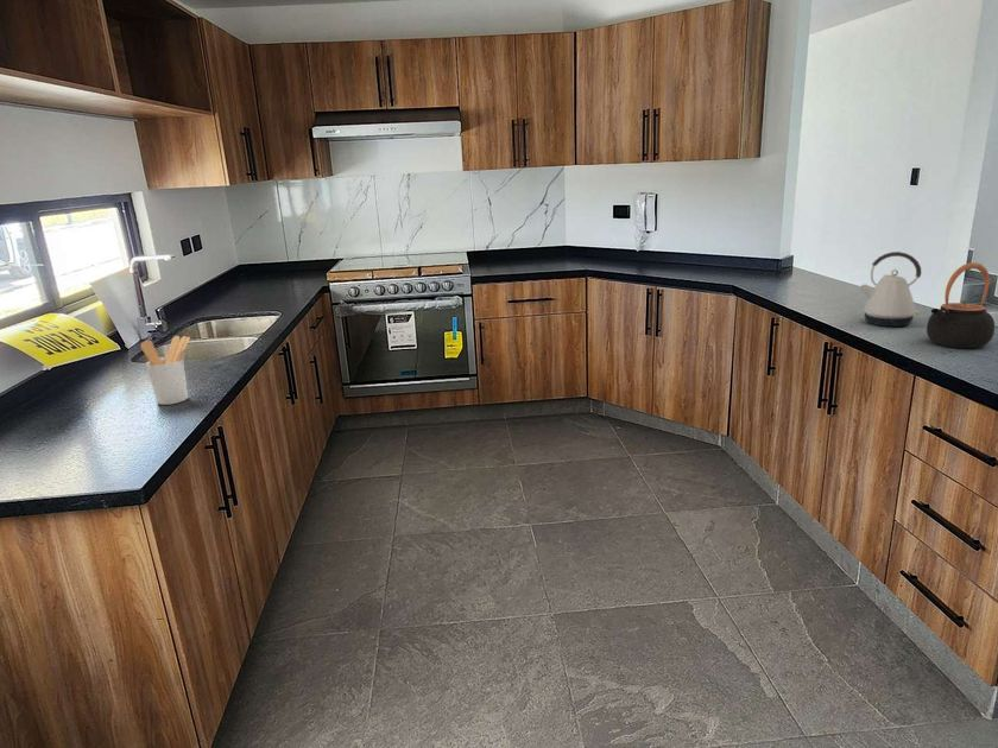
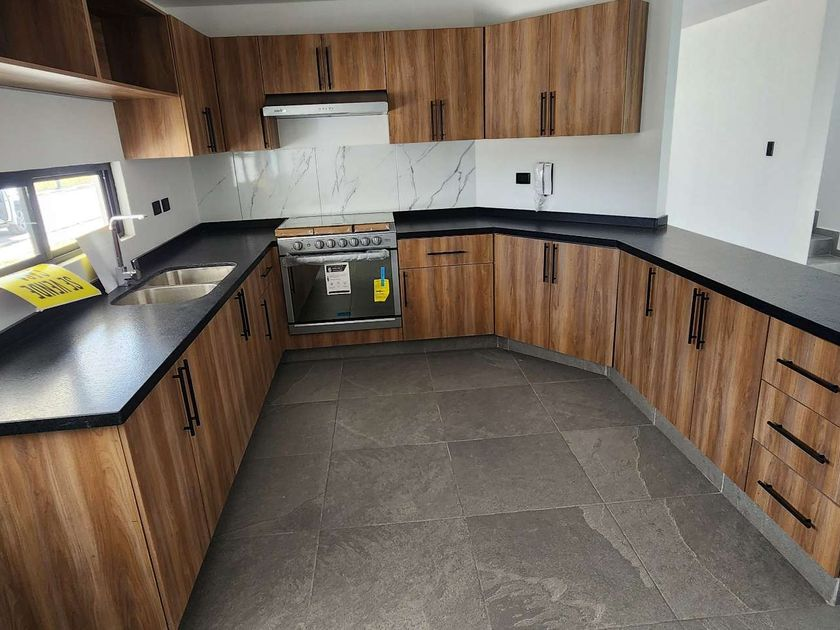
- teapot [926,261,996,349]
- utensil holder [139,335,191,406]
- kettle [858,251,922,328]
